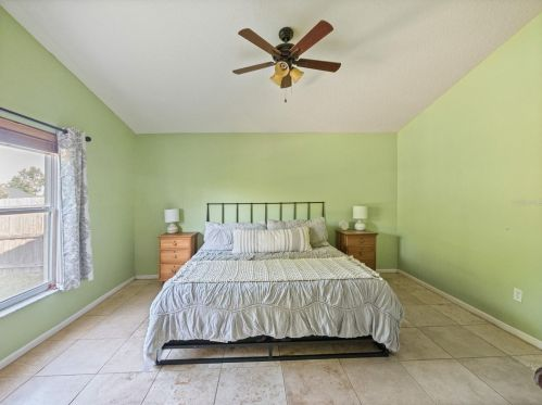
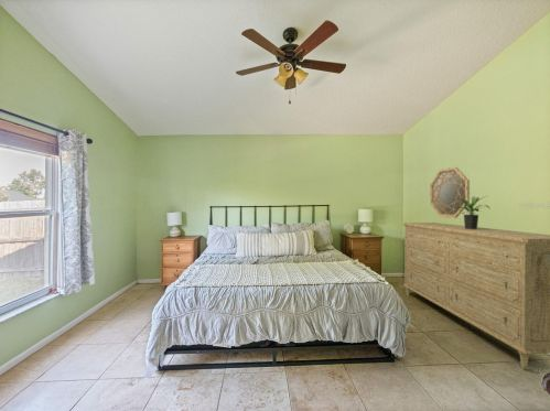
+ dresser [402,221,550,370]
+ potted plant [453,195,492,229]
+ home mirror [429,166,471,219]
